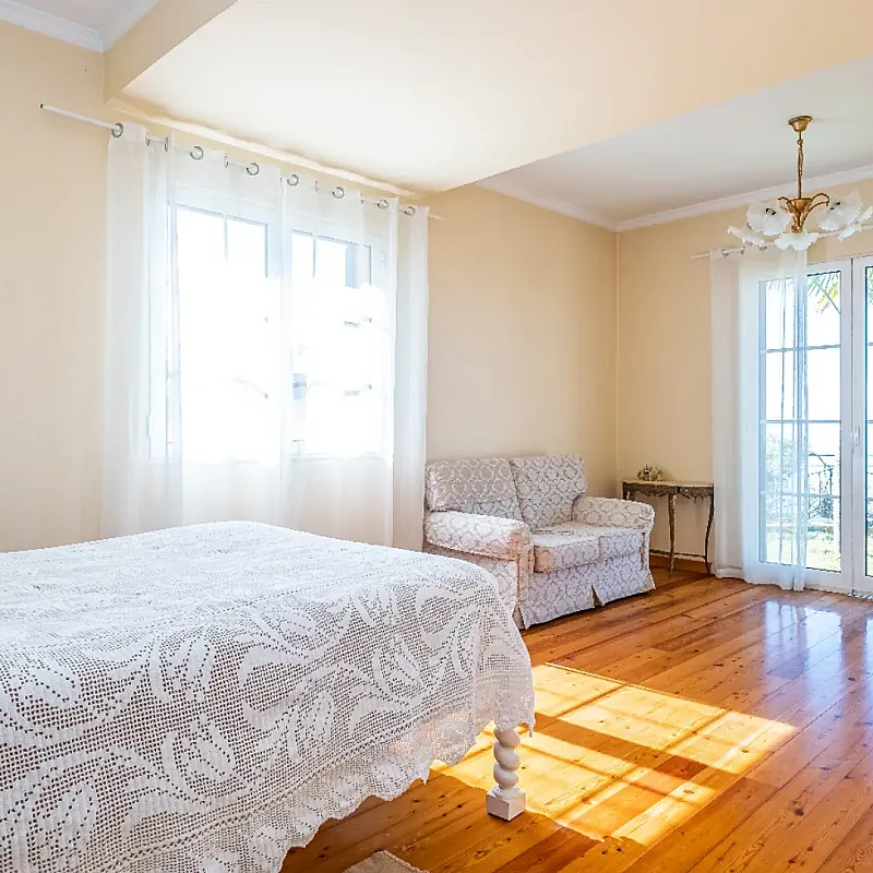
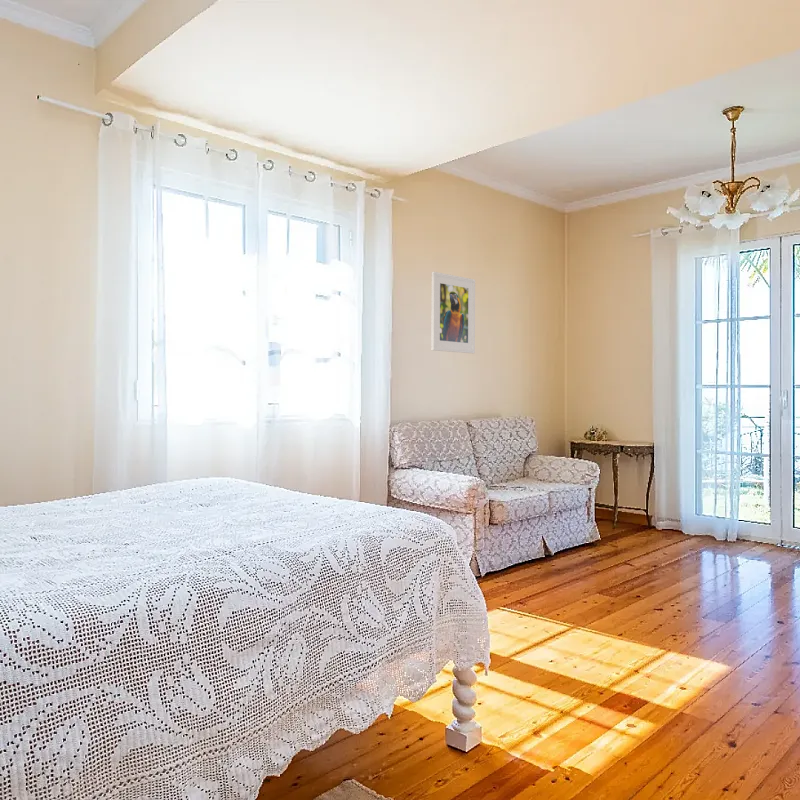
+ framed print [430,271,476,354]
